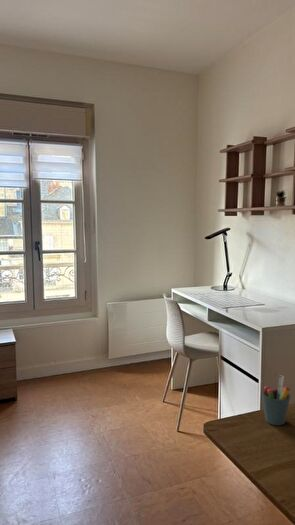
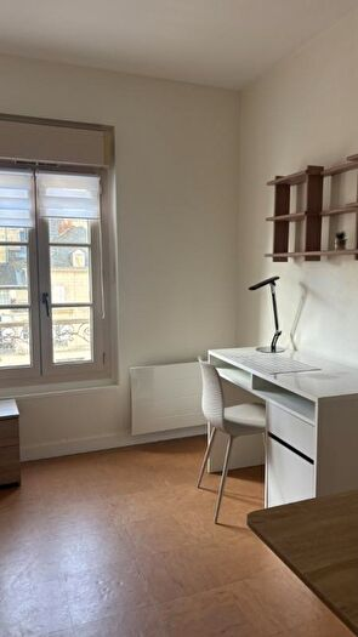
- pen holder [261,374,291,426]
